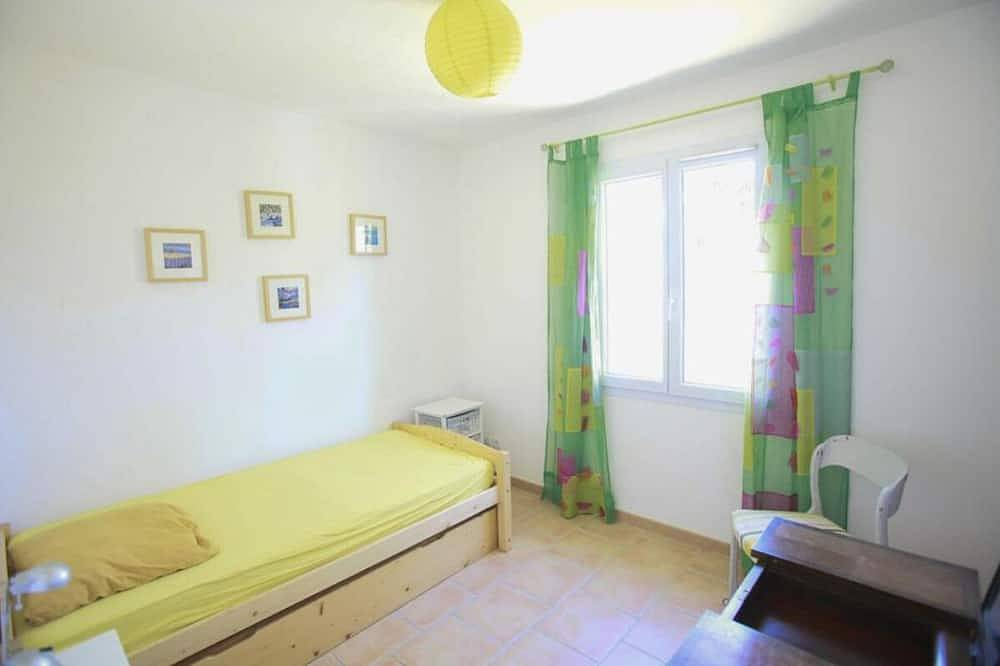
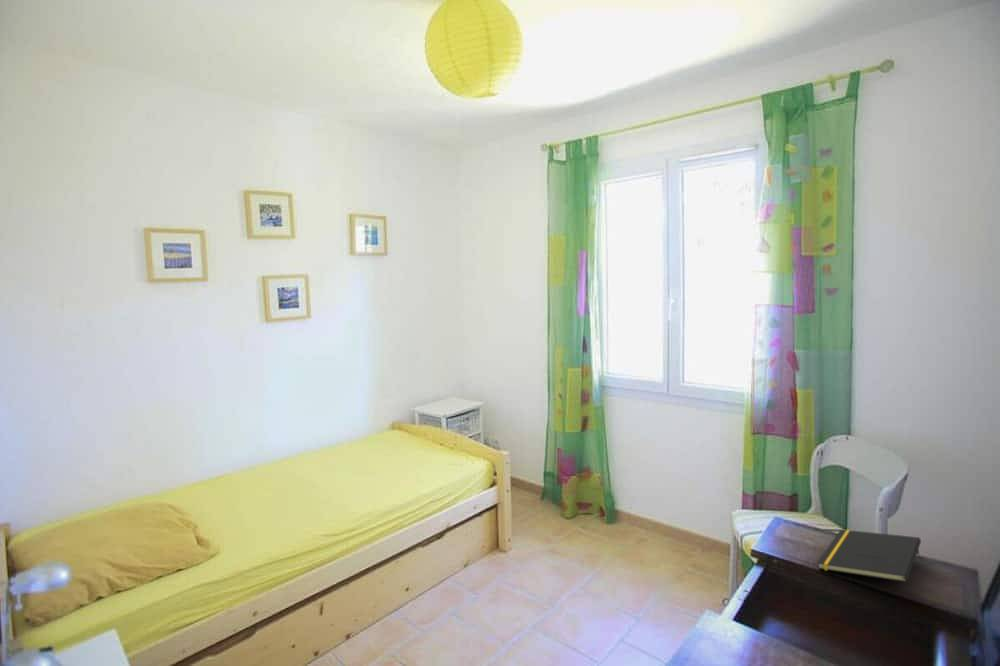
+ notepad [816,529,922,583]
